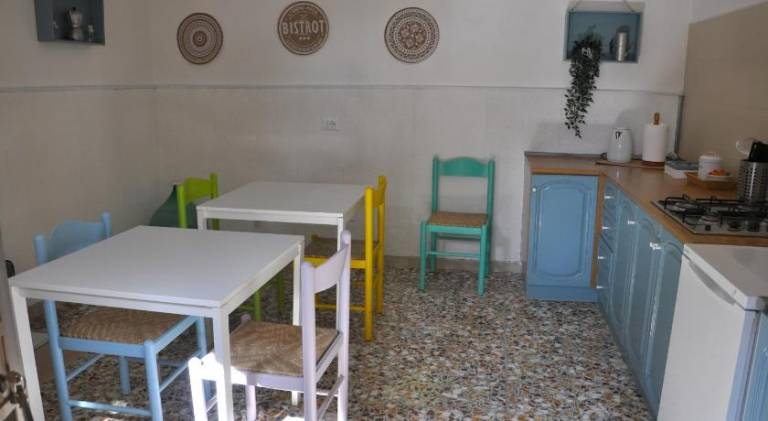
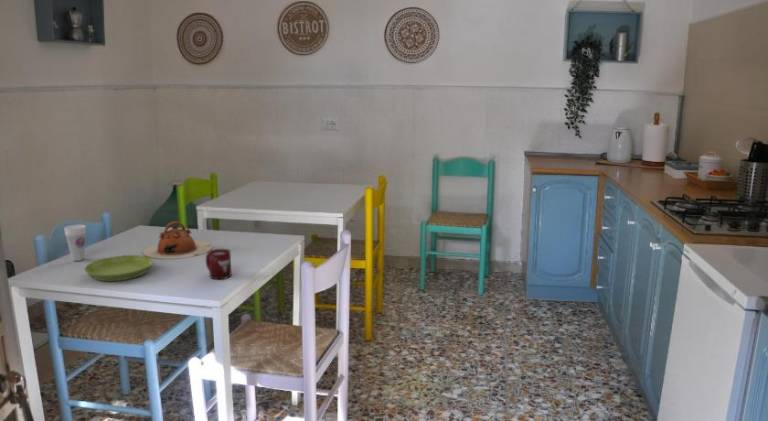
+ cup [63,224,87,262]
+ saucer [83,254,154,282]
+ cup [205,248,233,280]
+ teapot [142,220,213,260]
